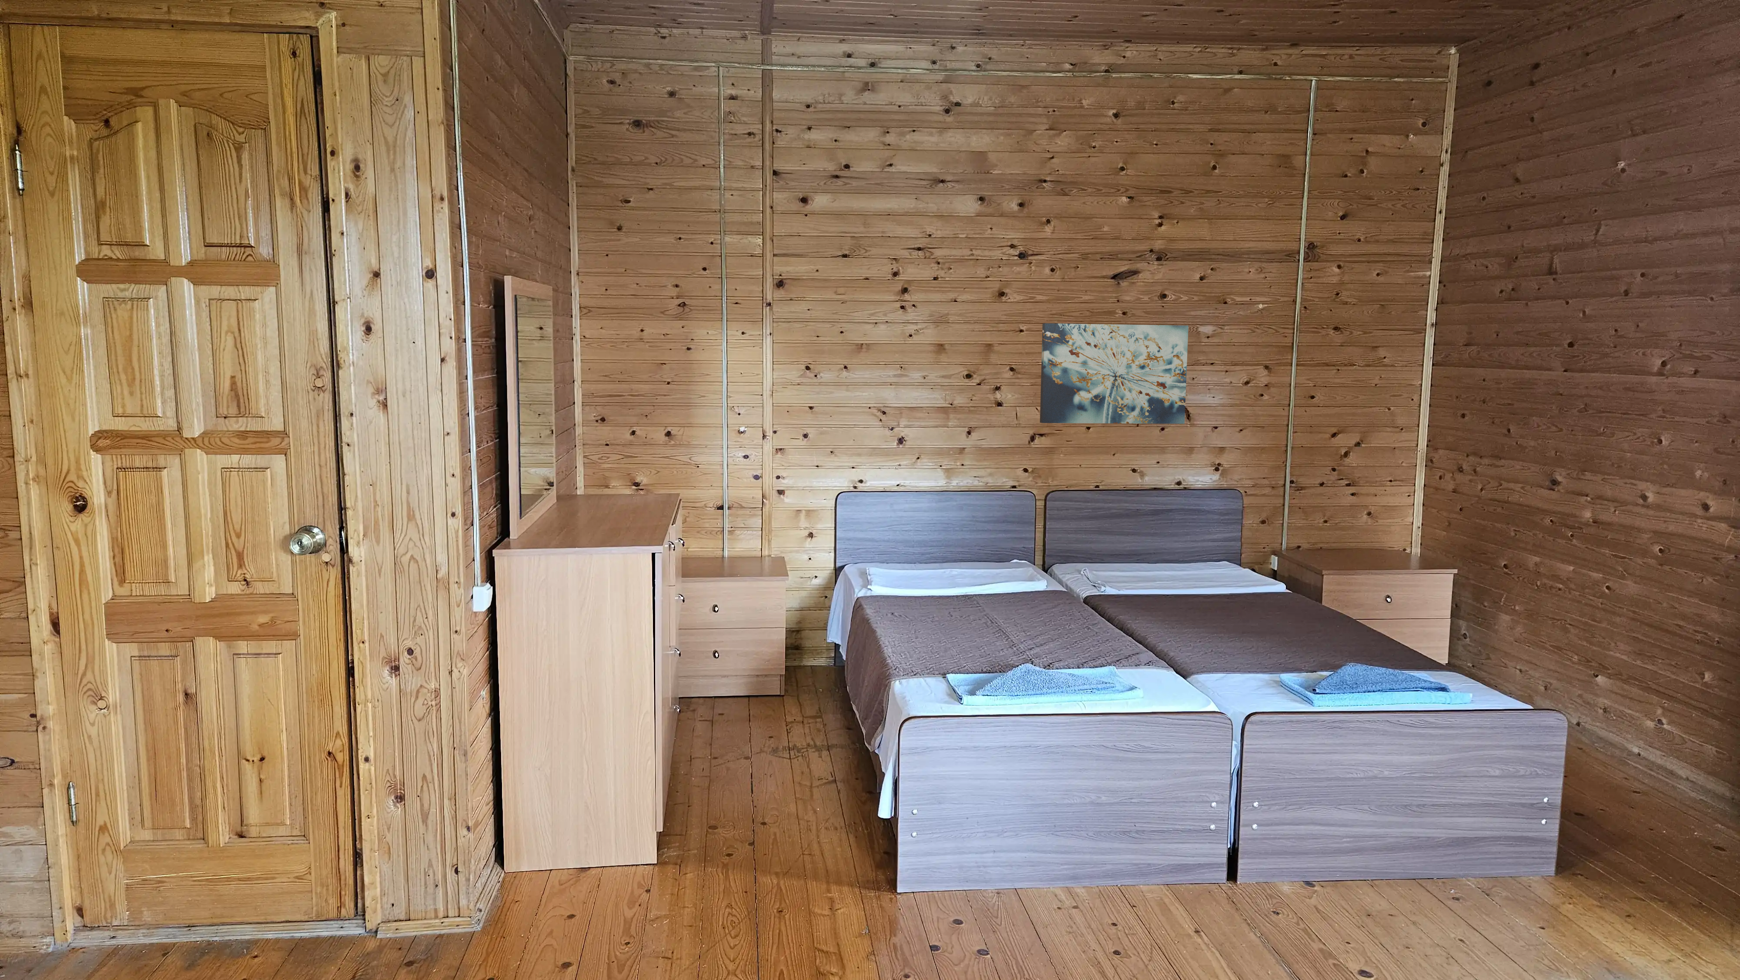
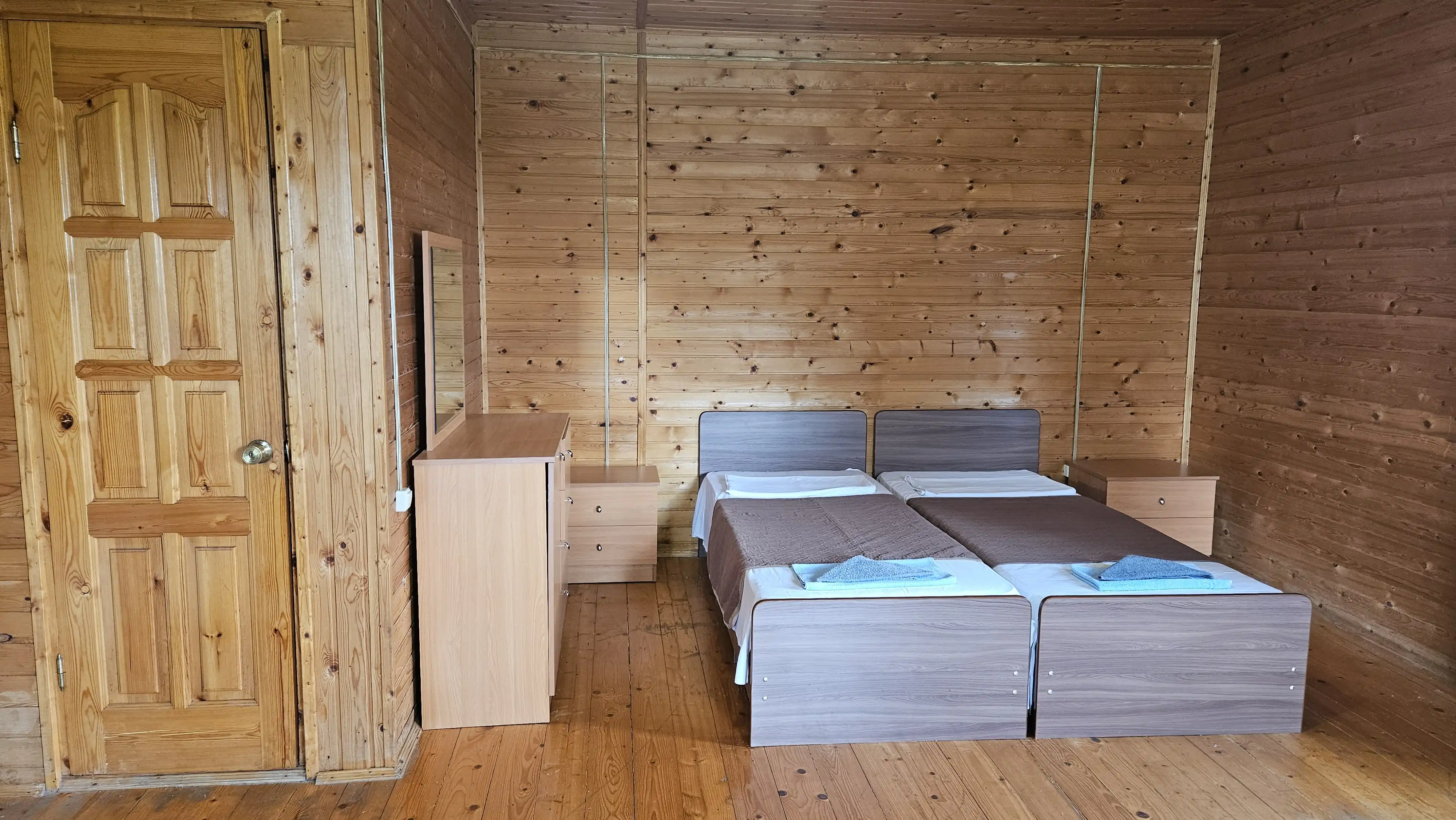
- wall art [1040,323,1189,424]
